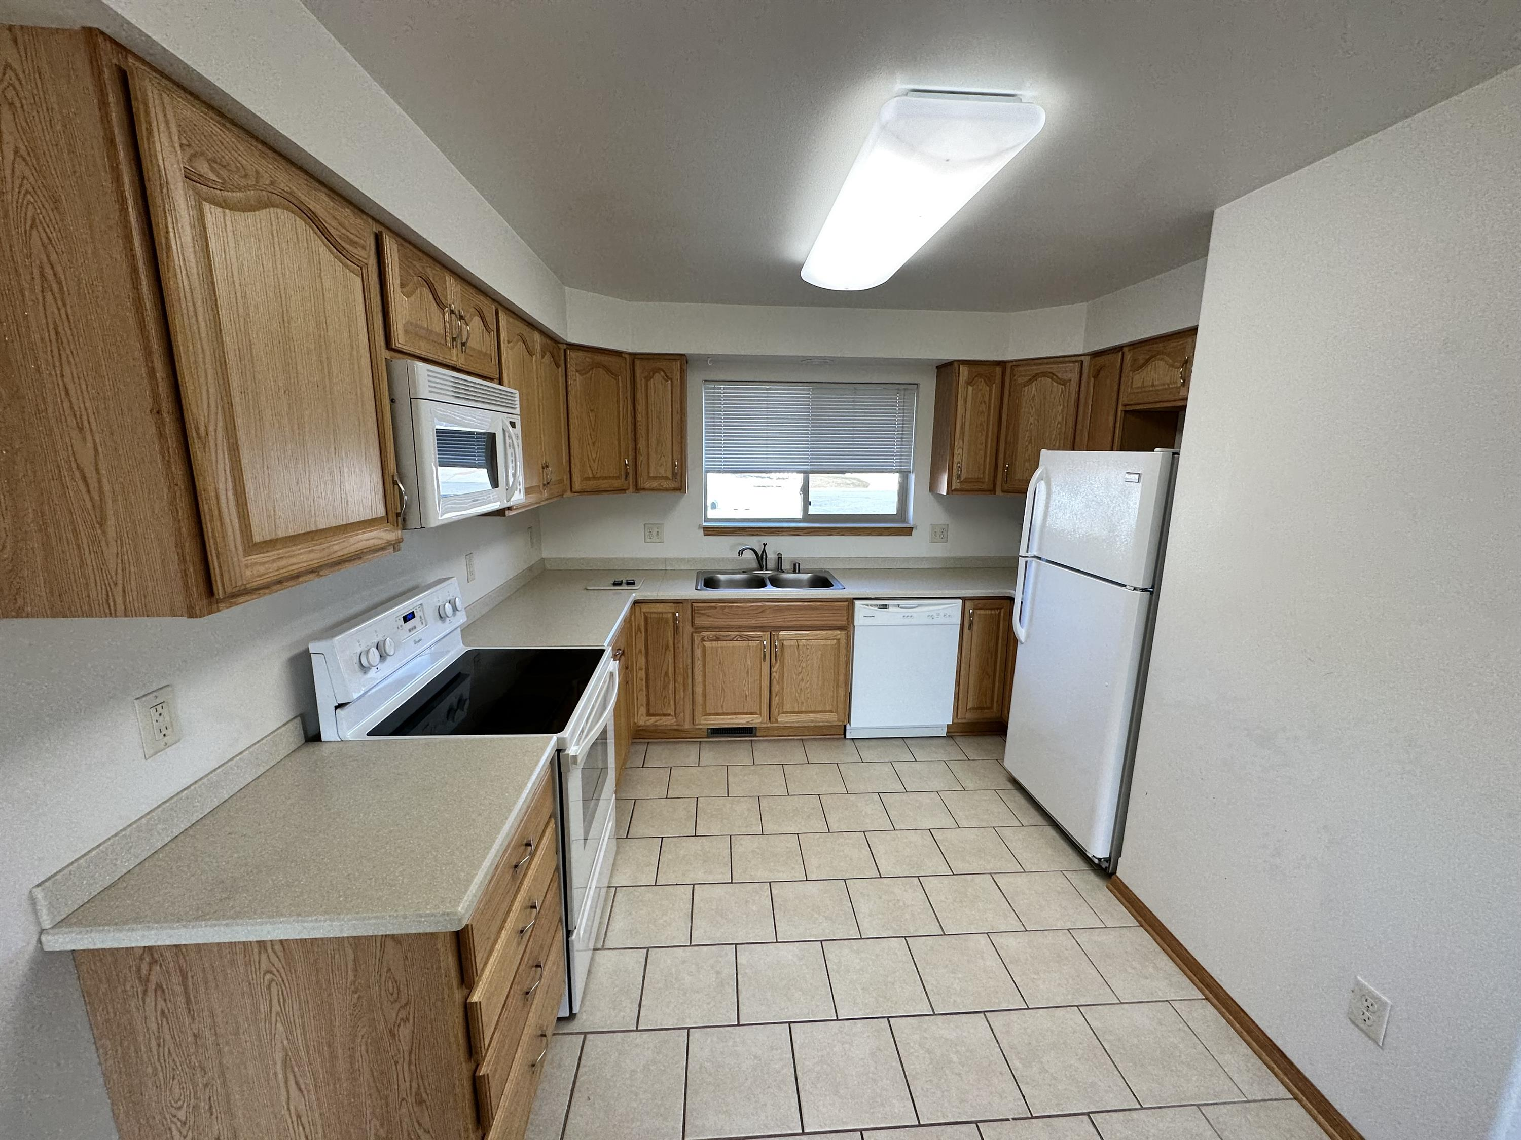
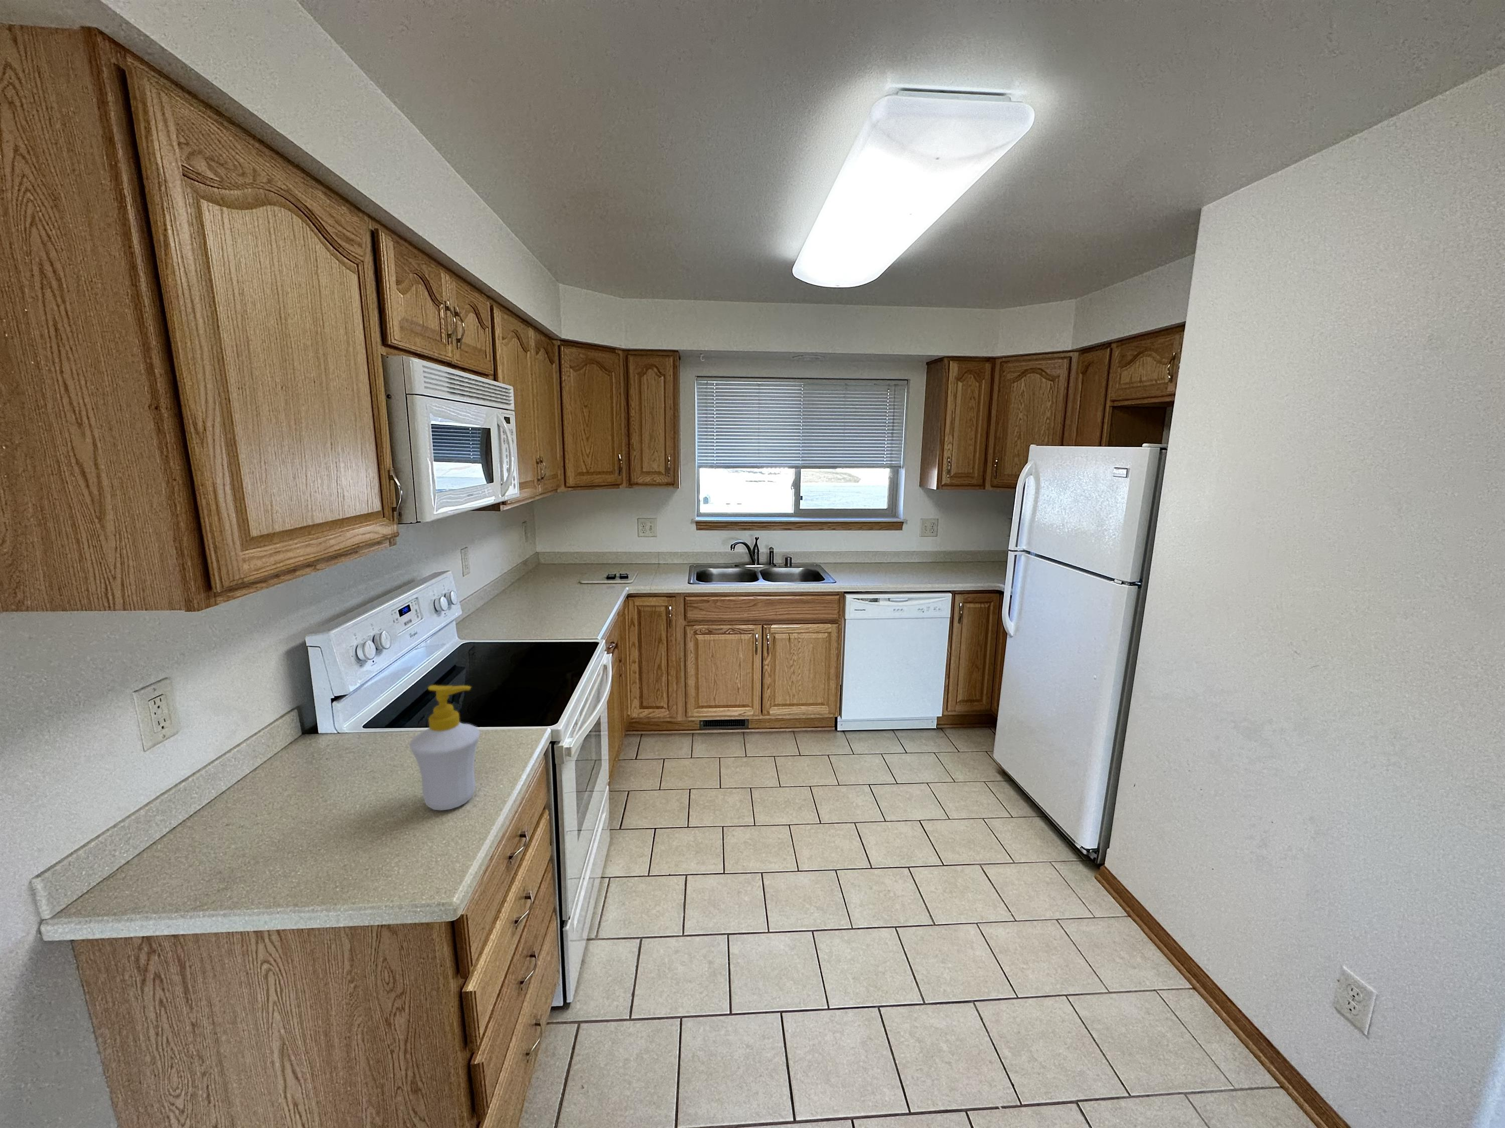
+ soap bottle [409,685,481,812]
